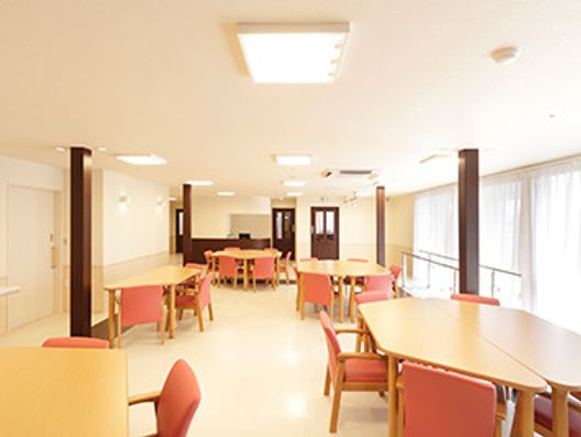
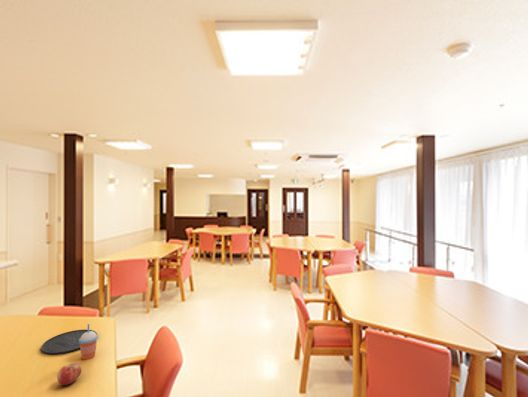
+ fruit [56,362,82,386]
+ plate [41,329,98,356]
+ cup with straw [79,323,99,361]
